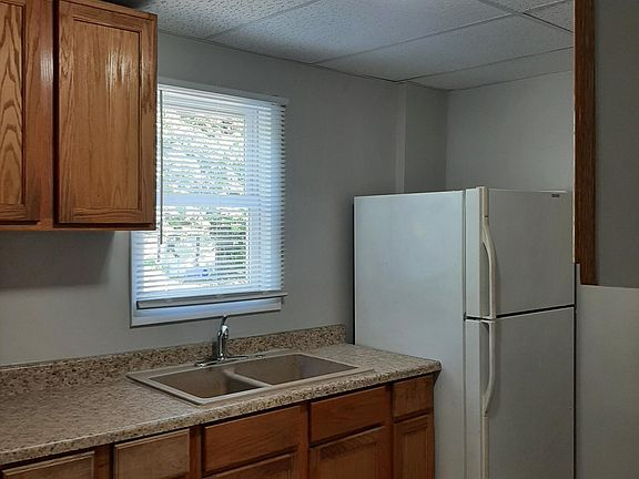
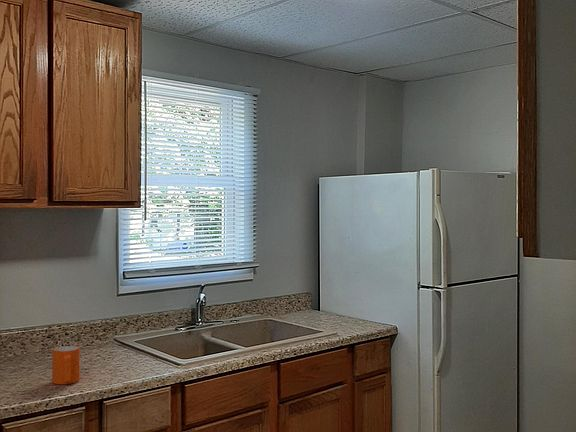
+ mug [51,345,81,385]
